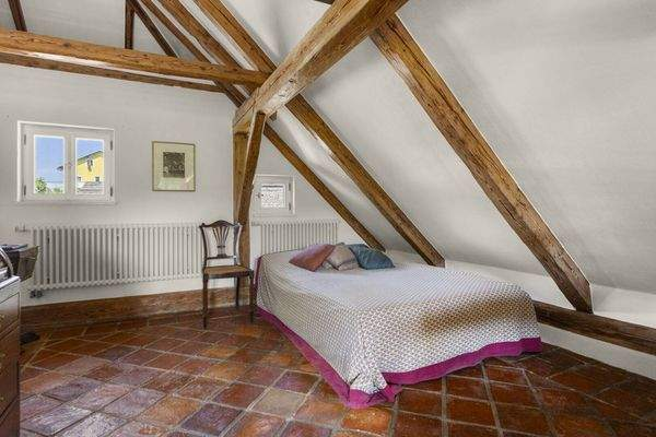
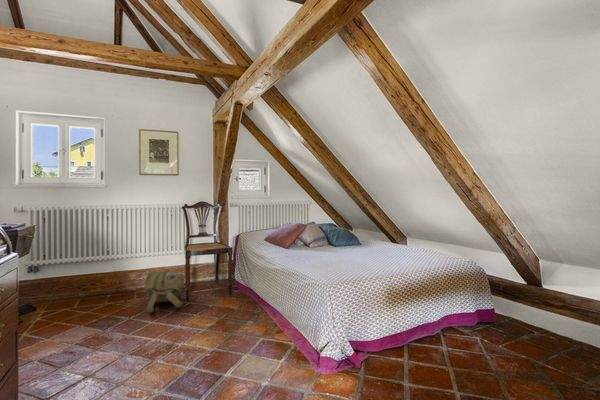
+ backpack [144,271,185,314]
